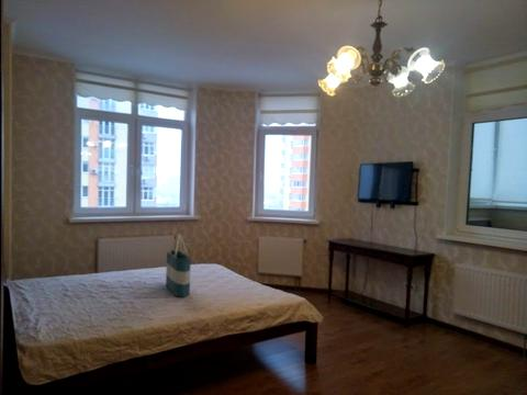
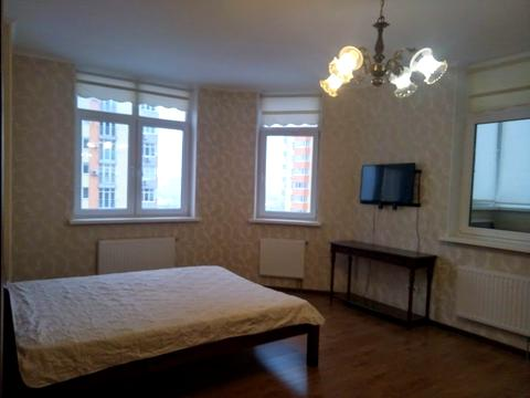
- tote bag [165,234,192,298]
